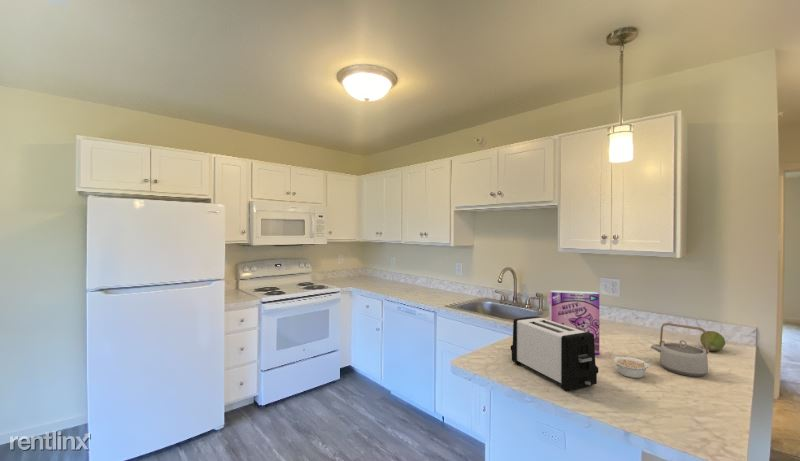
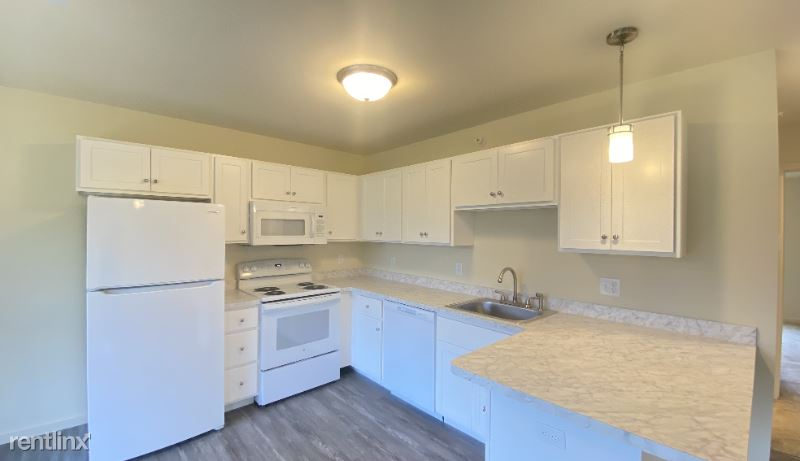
- legume [613,356,654,379]
- fruit [699,330,726,352]
- cereal box [548,289,600,356]
- toaster [510,315,599,392]
- teapot [650,322,710,378]
